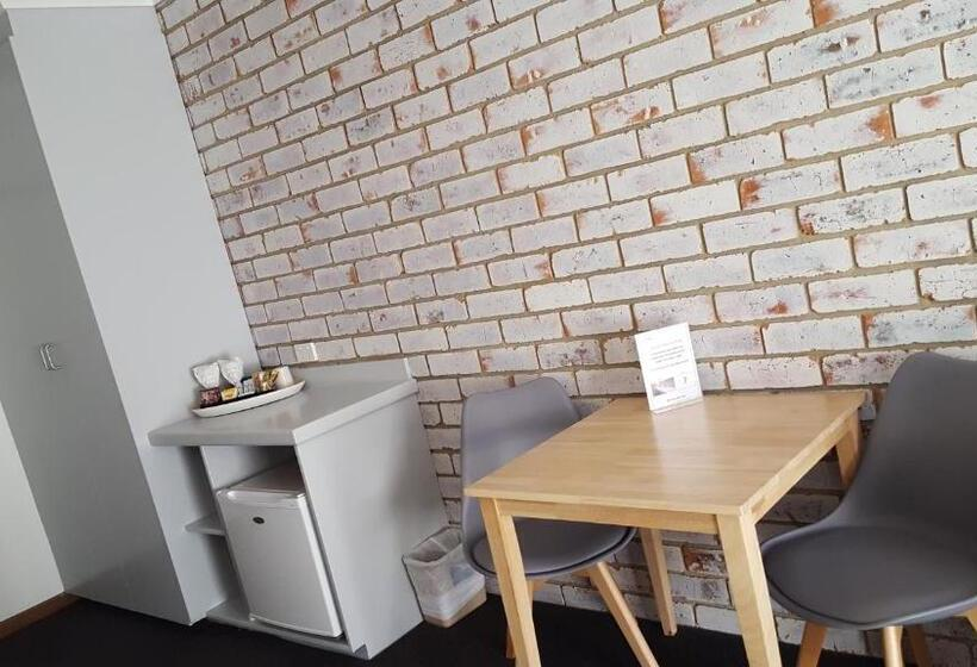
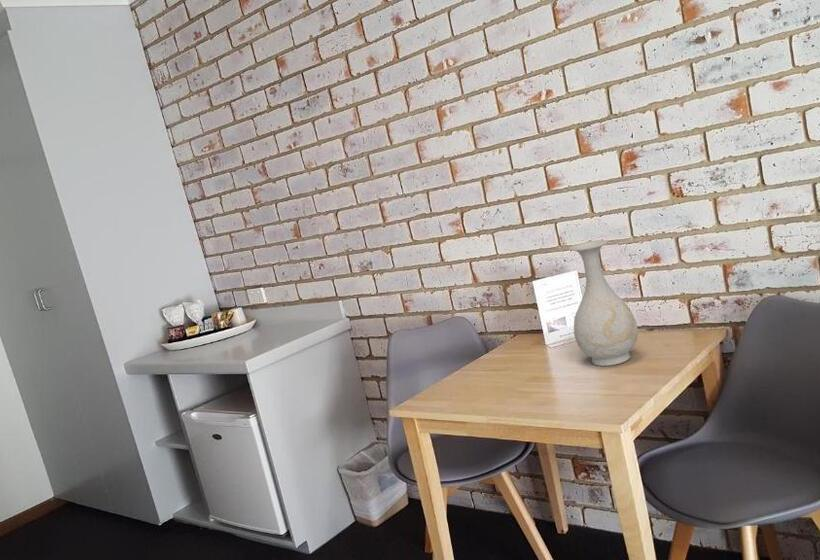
+ vase [568,239,639,367]
